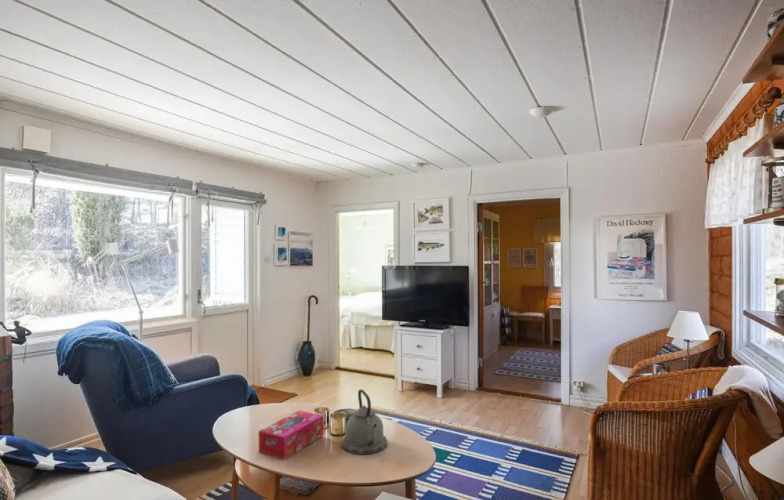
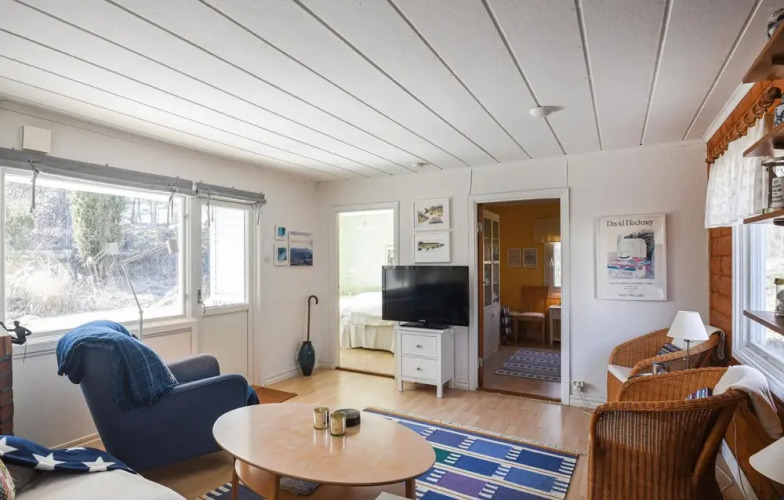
- tissue box [258,409,324,461]
- kettle [341,388,388,456]
